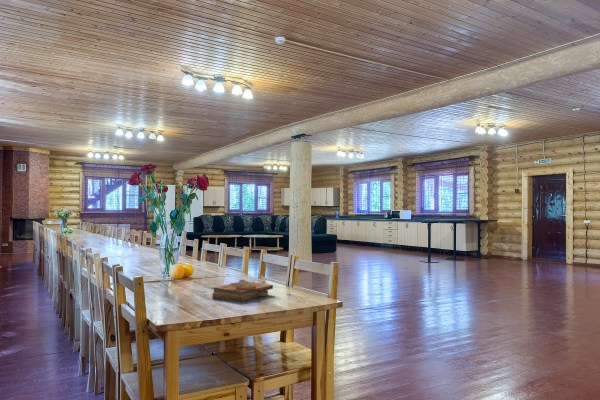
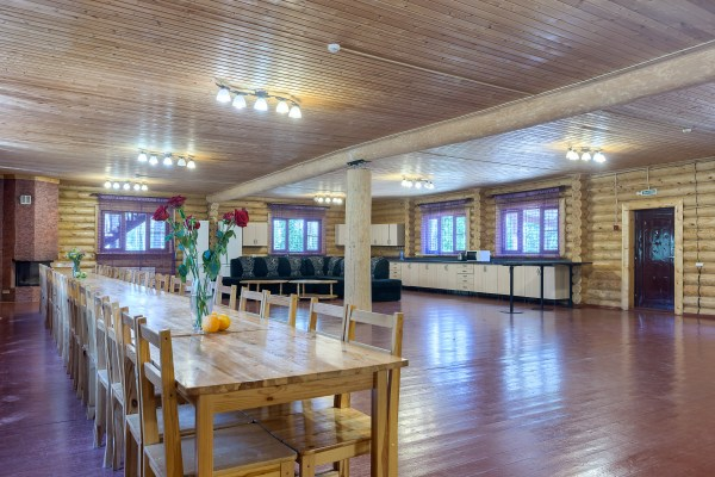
- clipboard [211,279,274,303]
